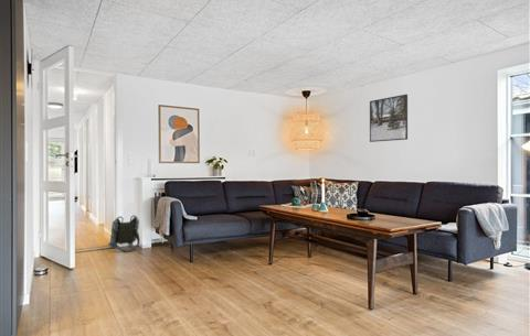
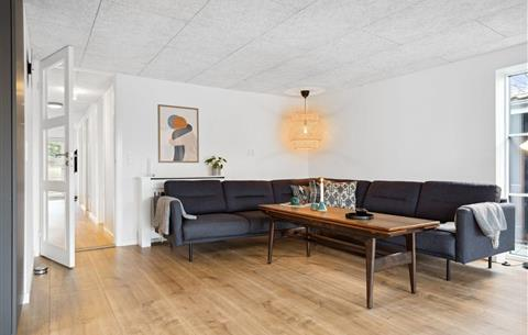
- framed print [369,94,409,143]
- backpack [107,214,141,253]
